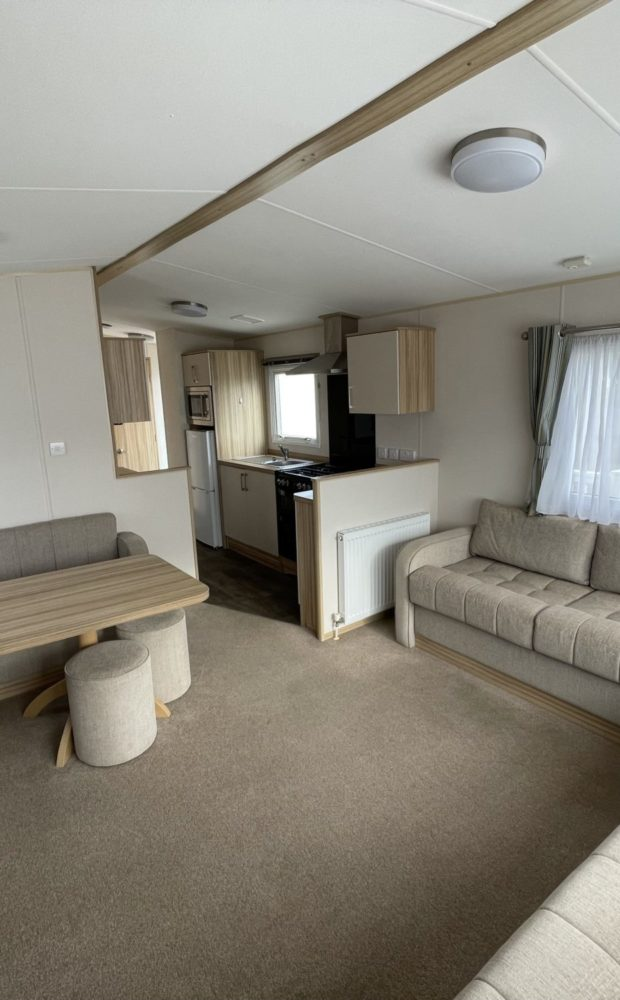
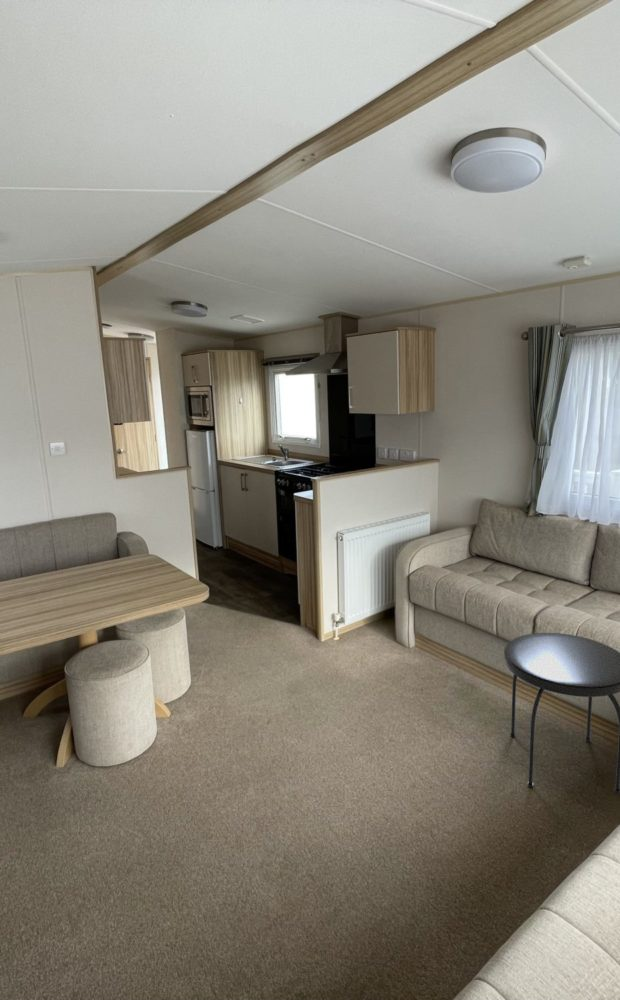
+ side table [503,632,620,794]
